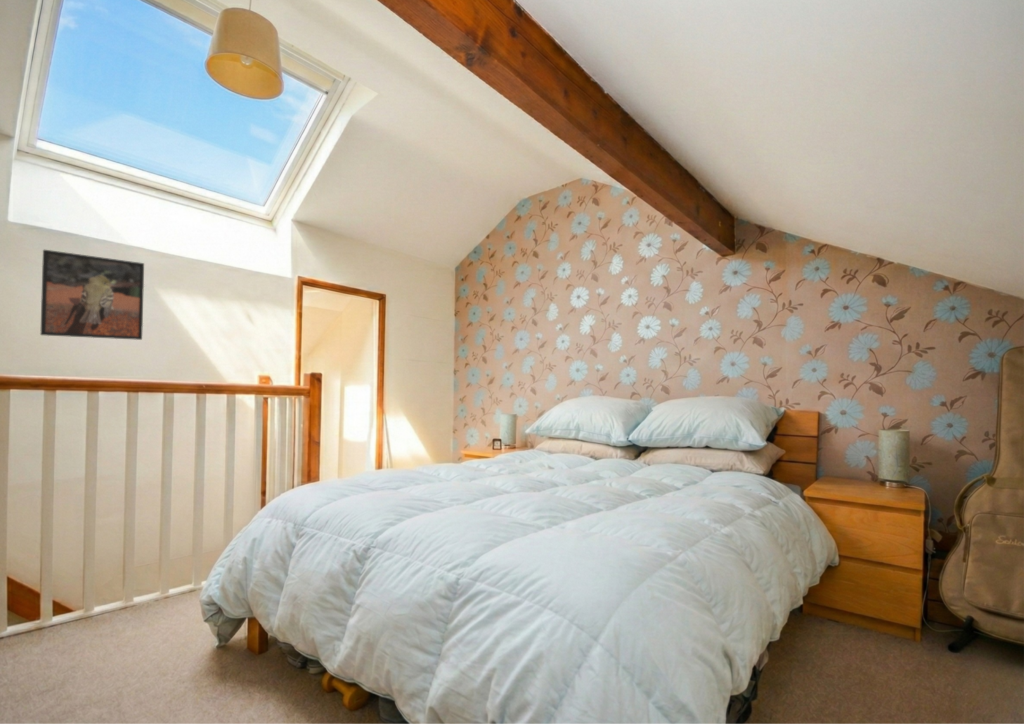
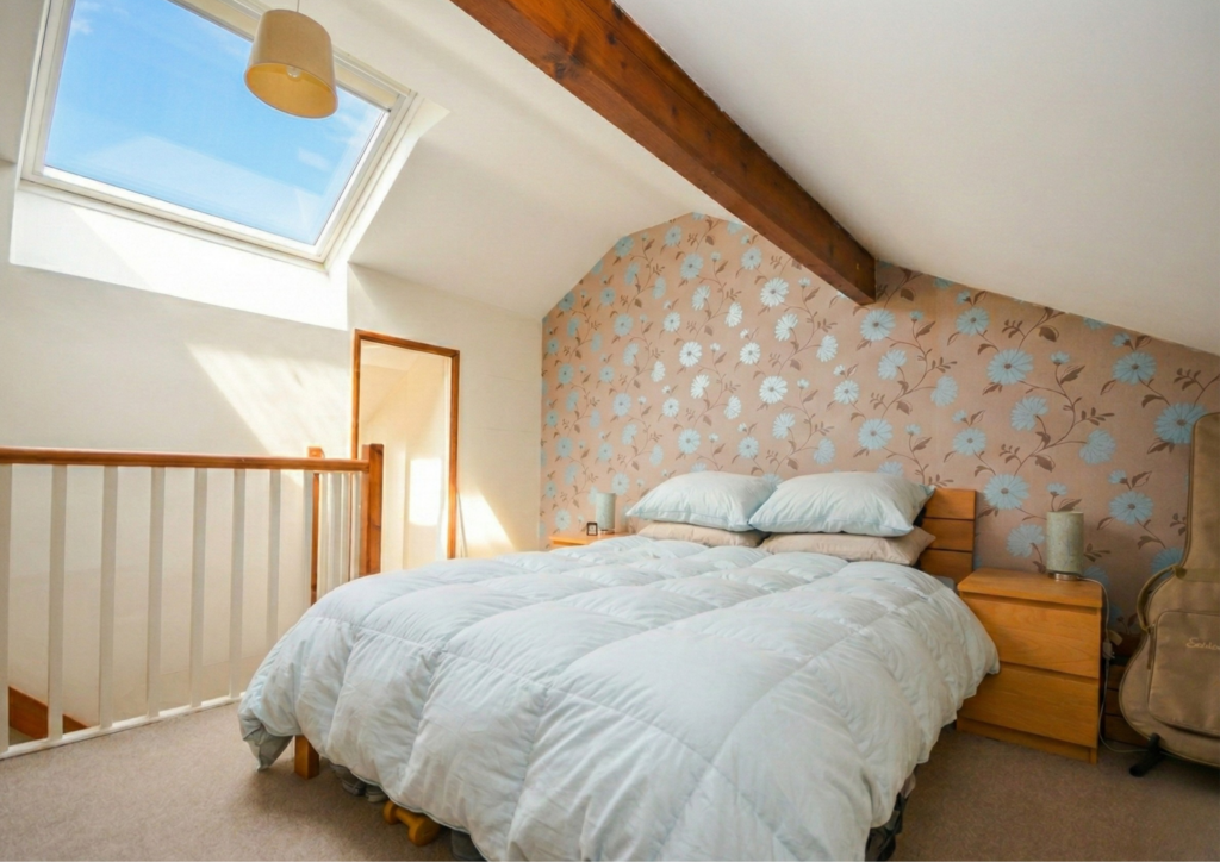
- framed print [39,249,145,341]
